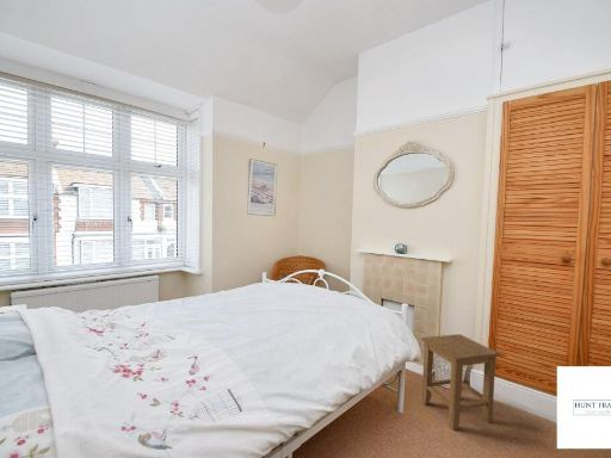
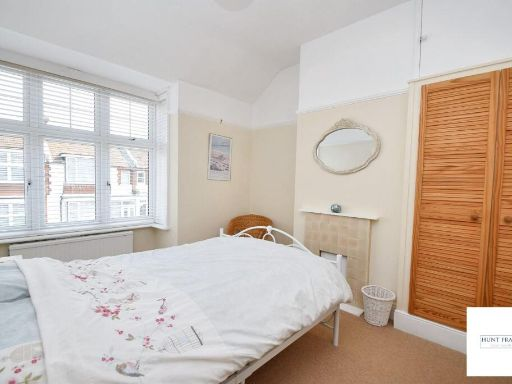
- stool [420,333,501,431]
